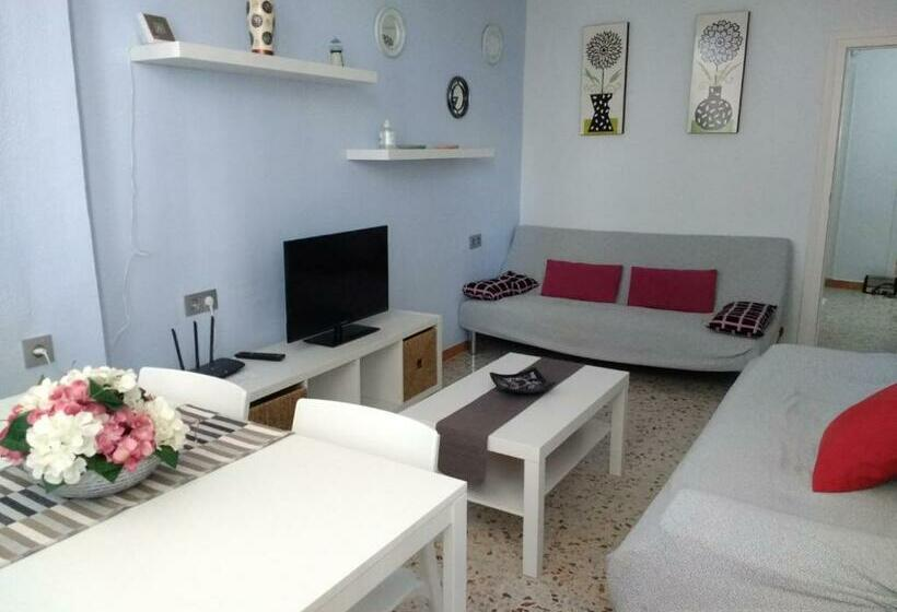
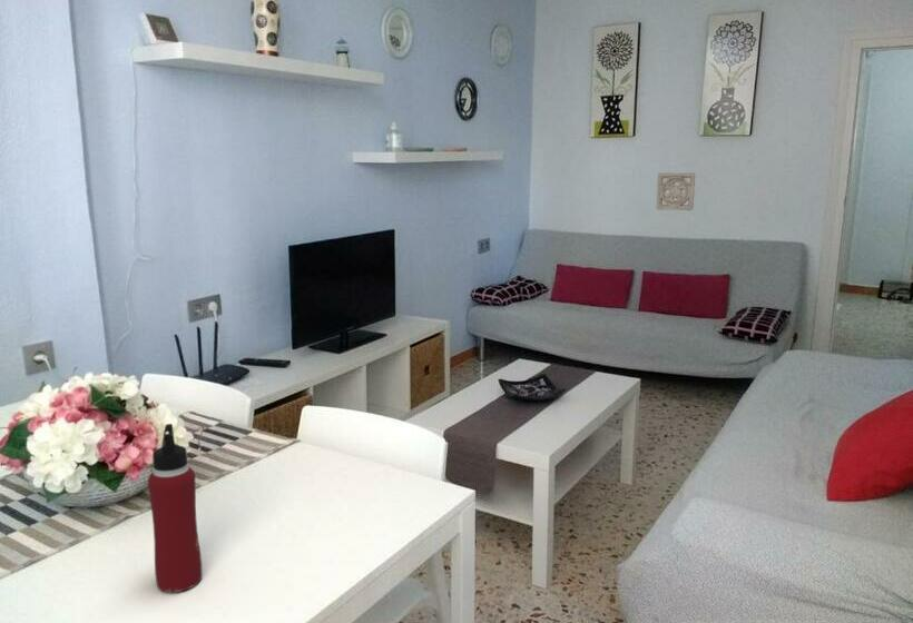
+ water bottle [147,423,203,593]
+ wall ornament [656,171,696,211]
